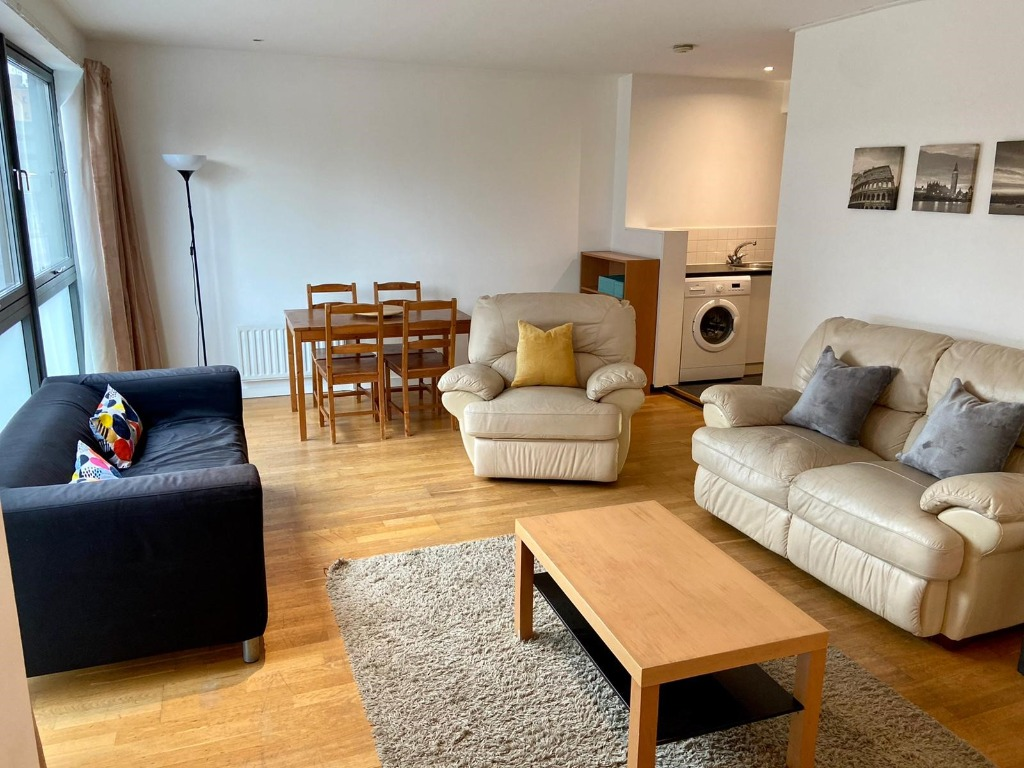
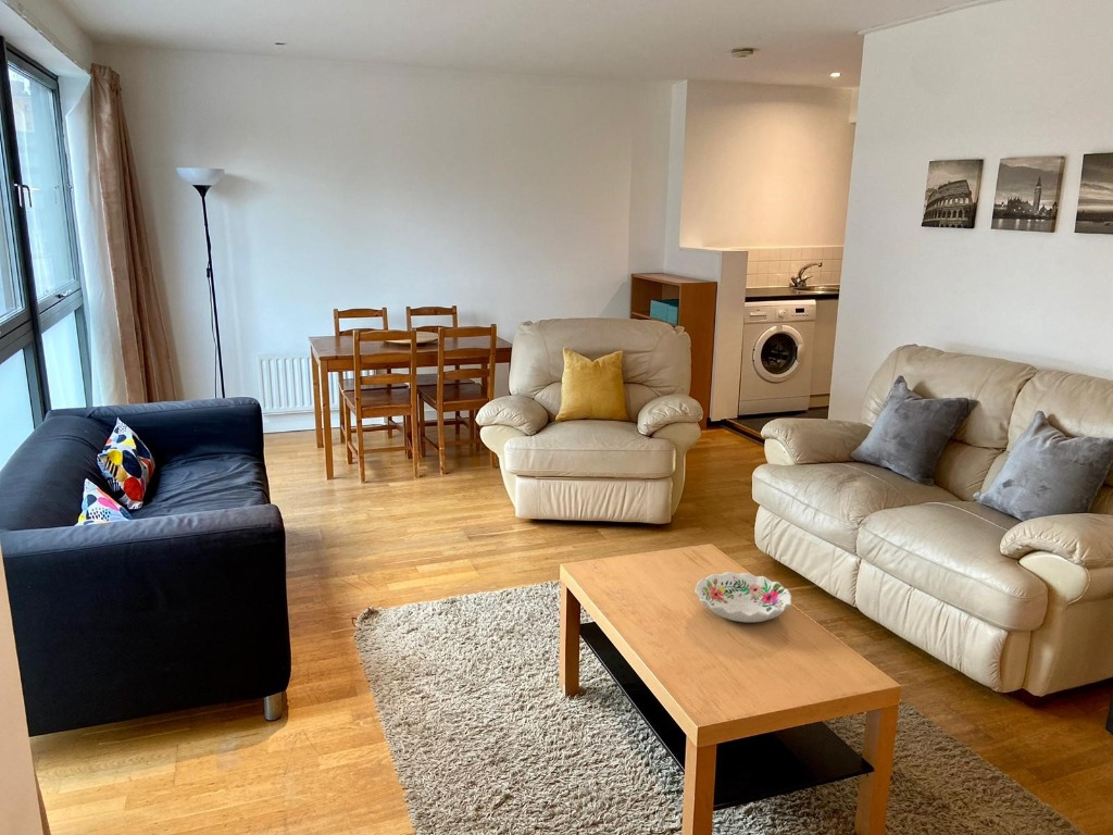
+ decorative bowl [693,571,792,623]
